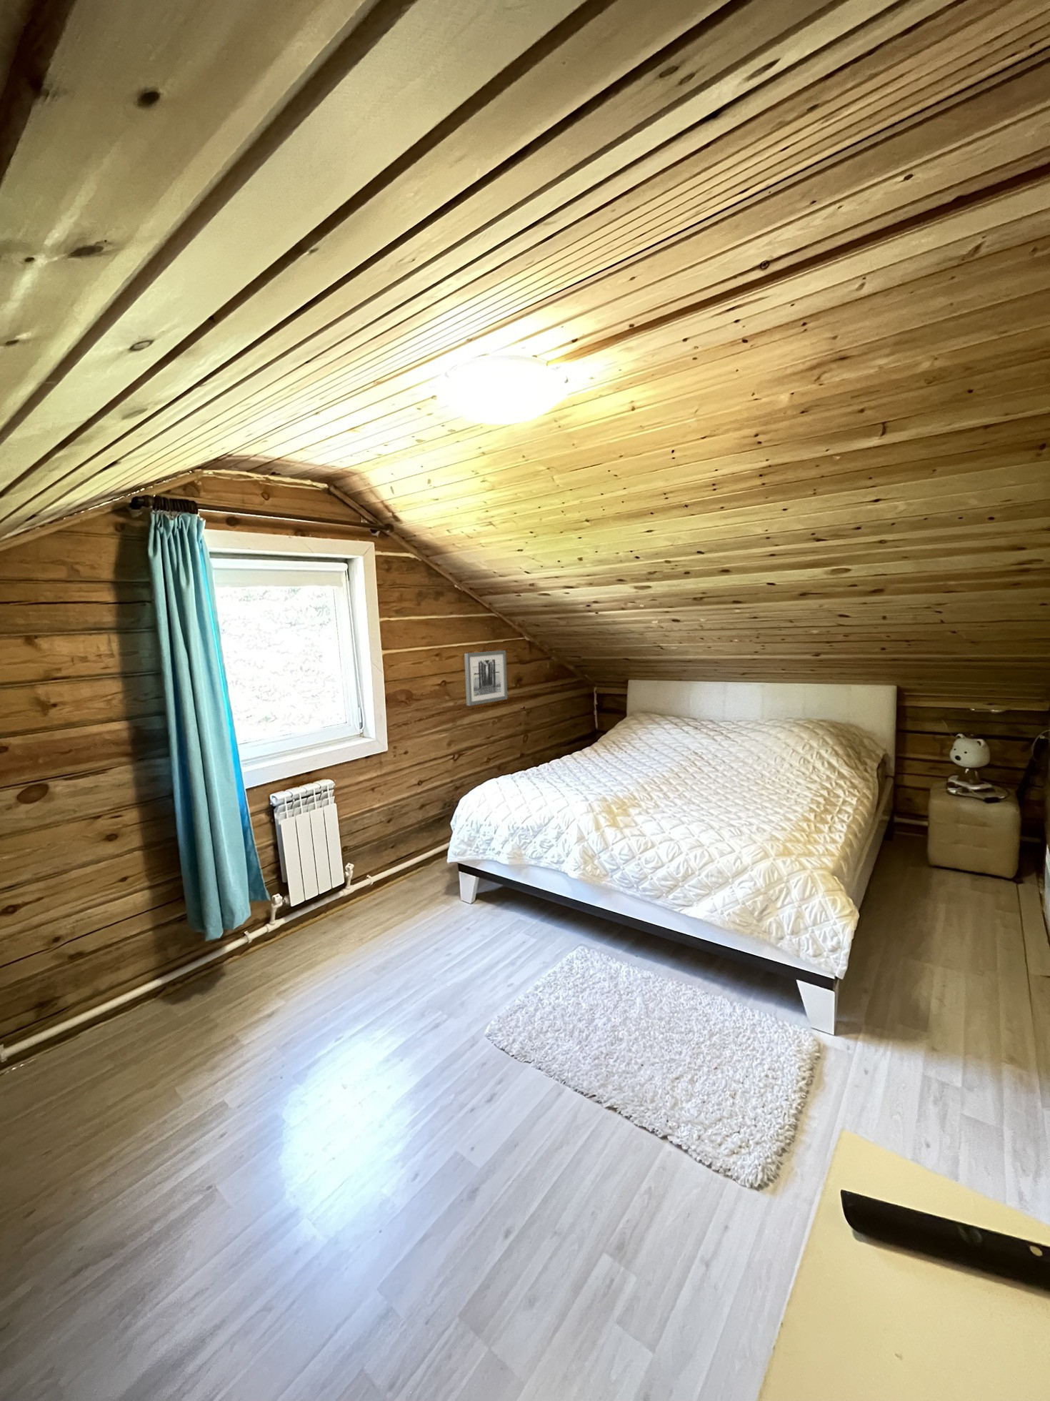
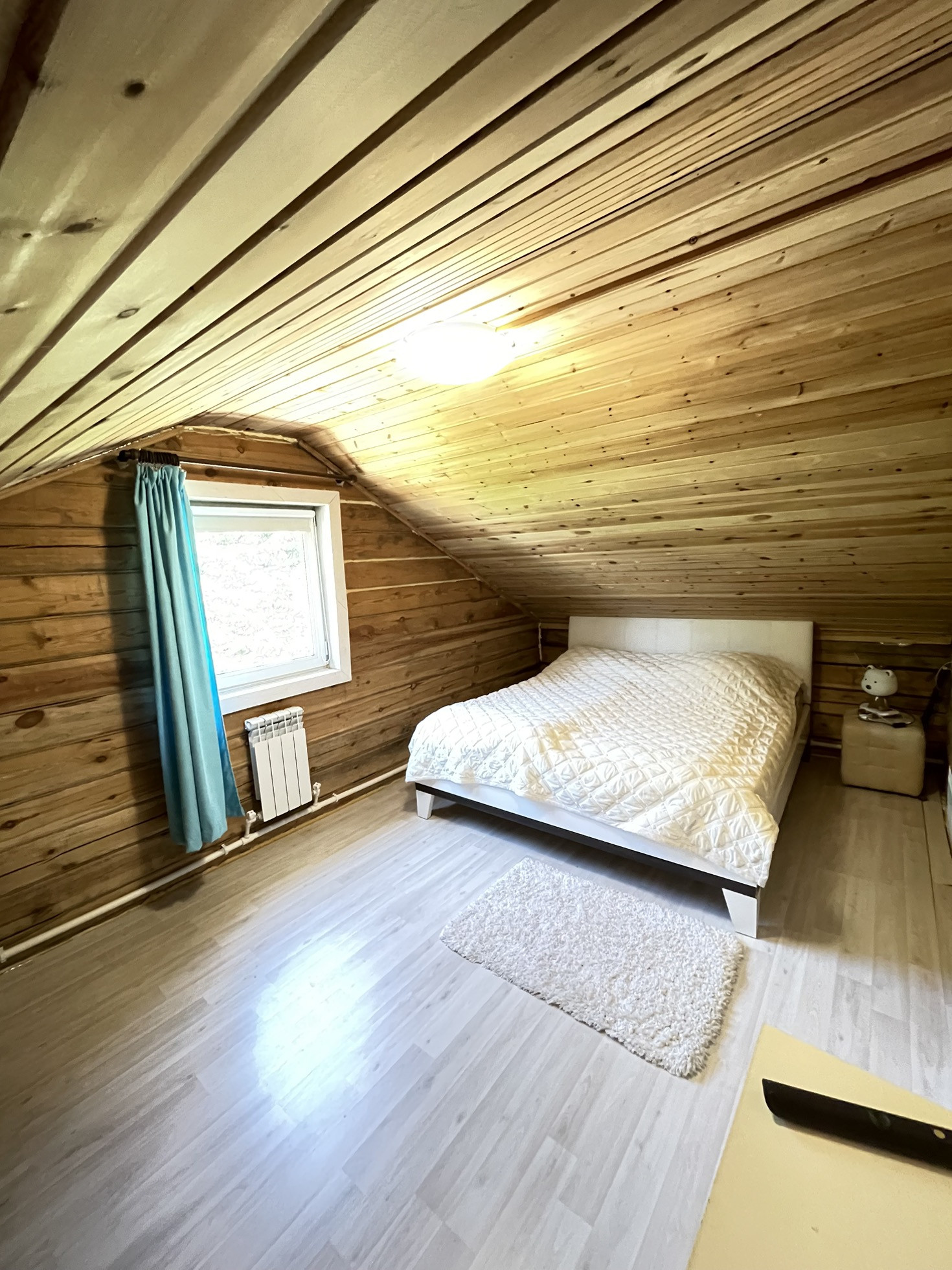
- wall art [463,650,507,706]
